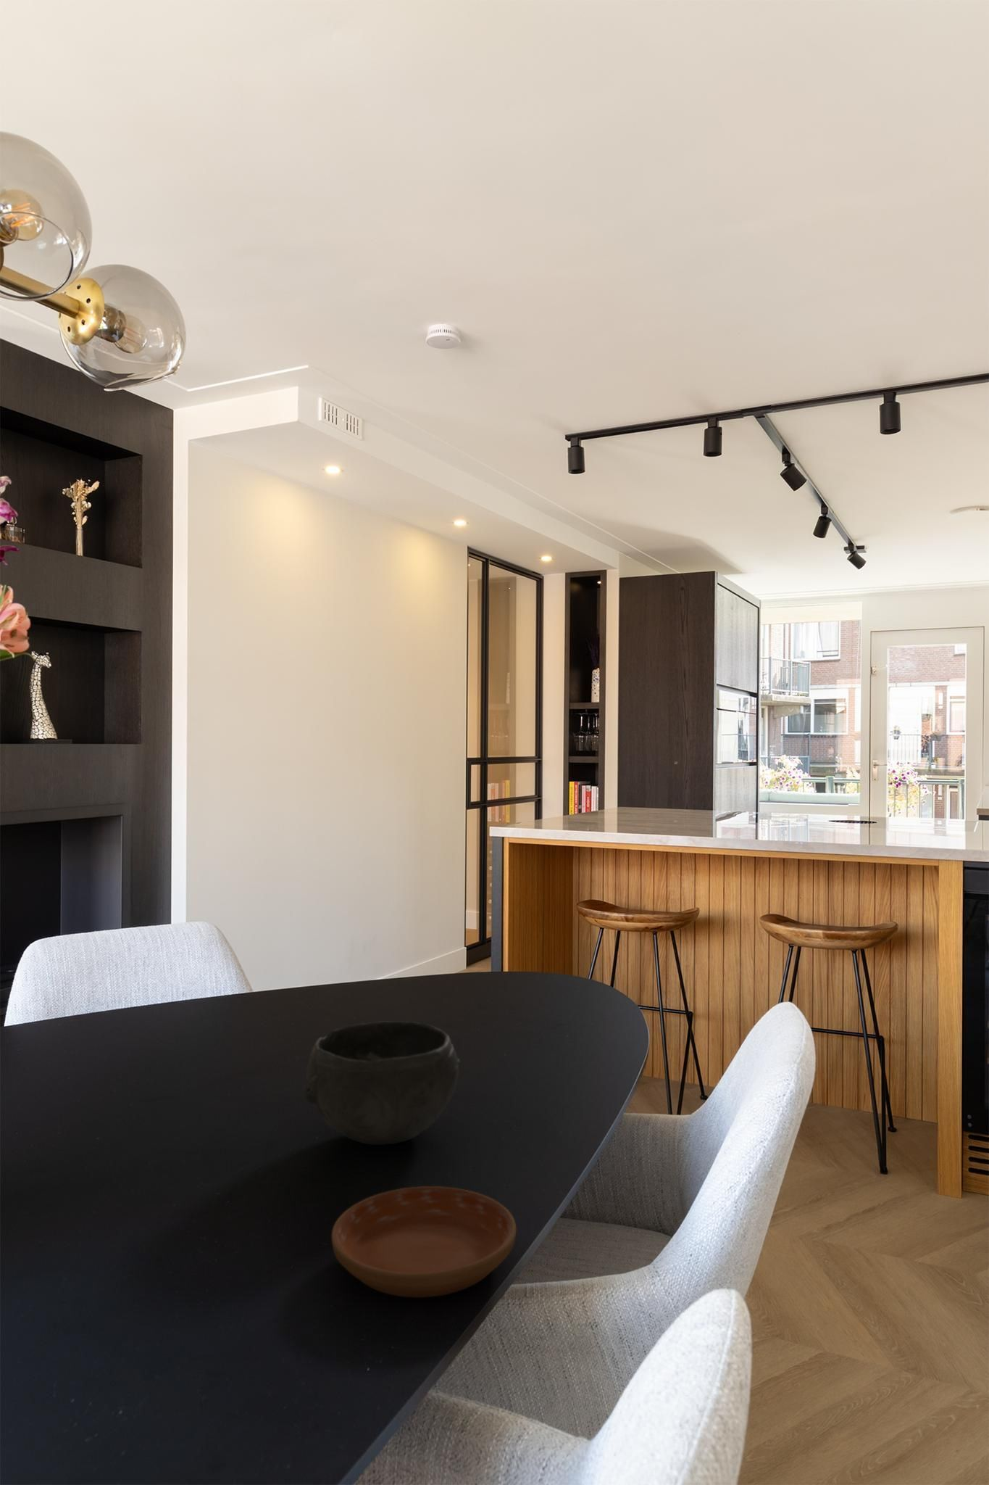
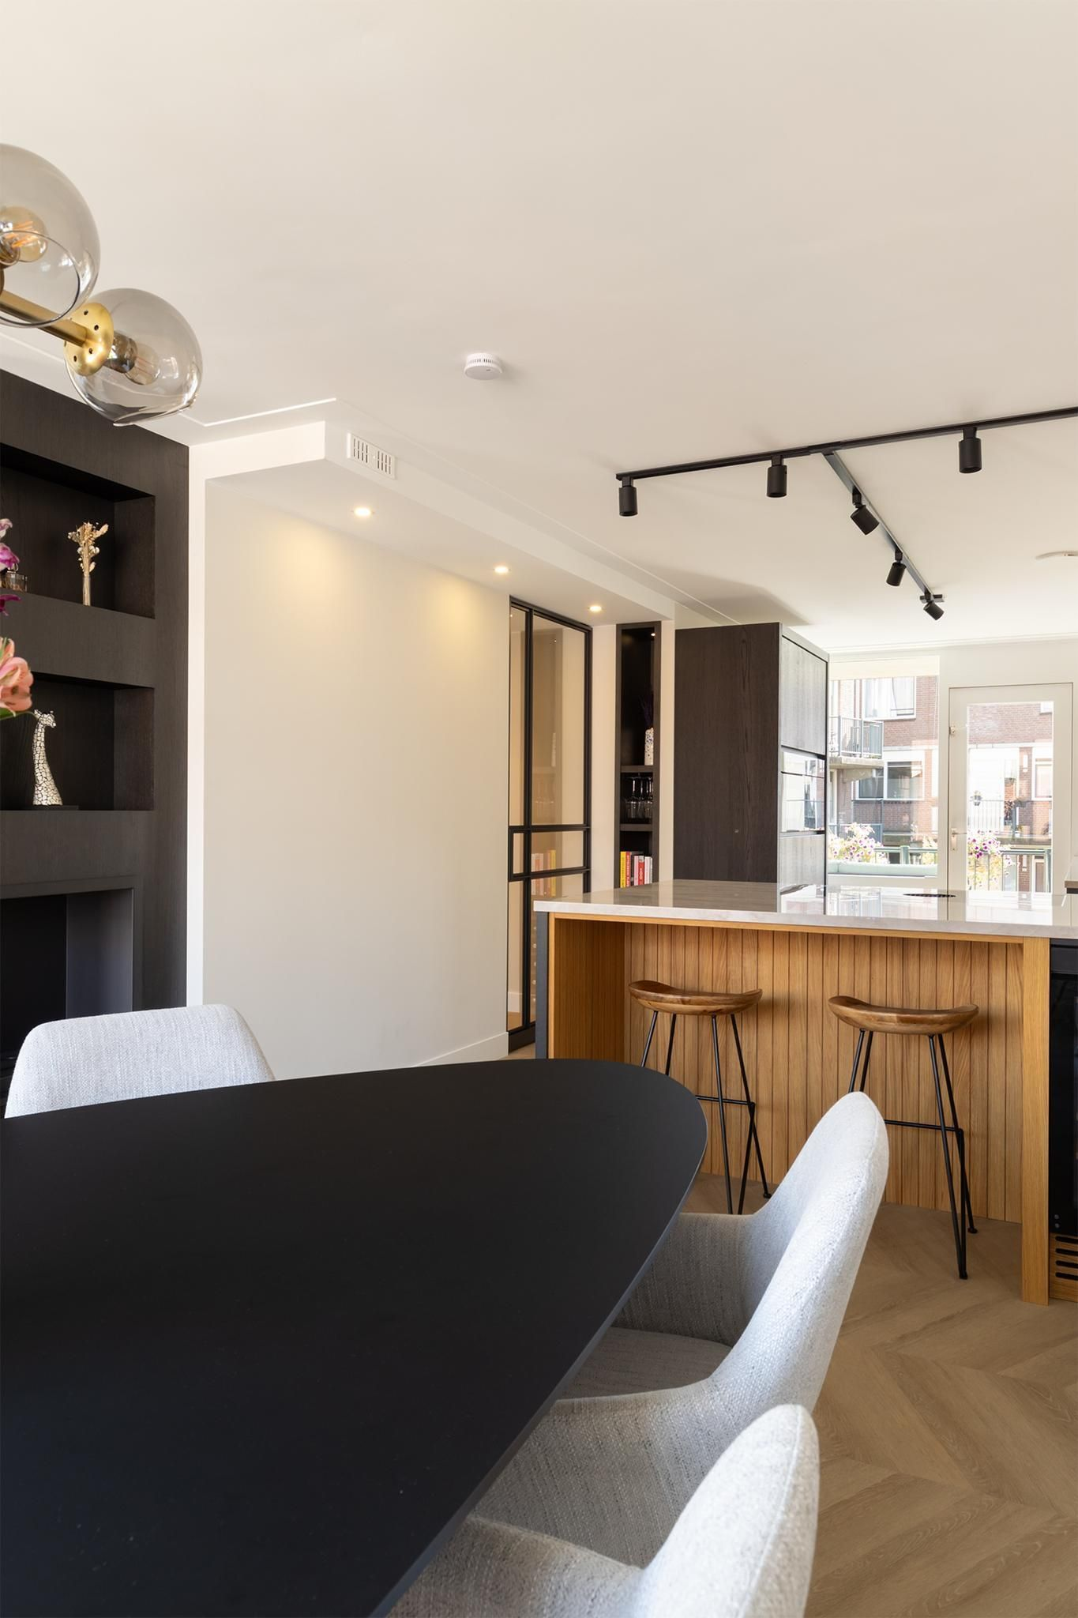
- bowl [305,1020,461,1146]
- saucer [331,1186,517,1298]
